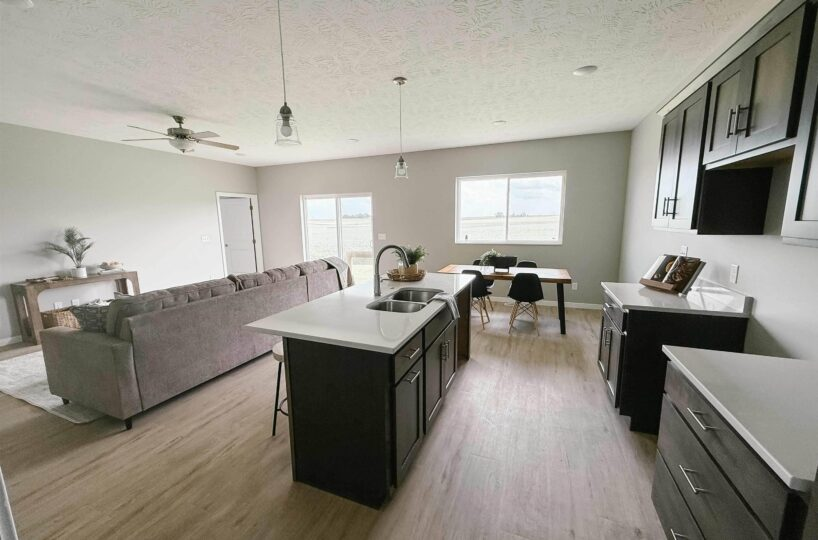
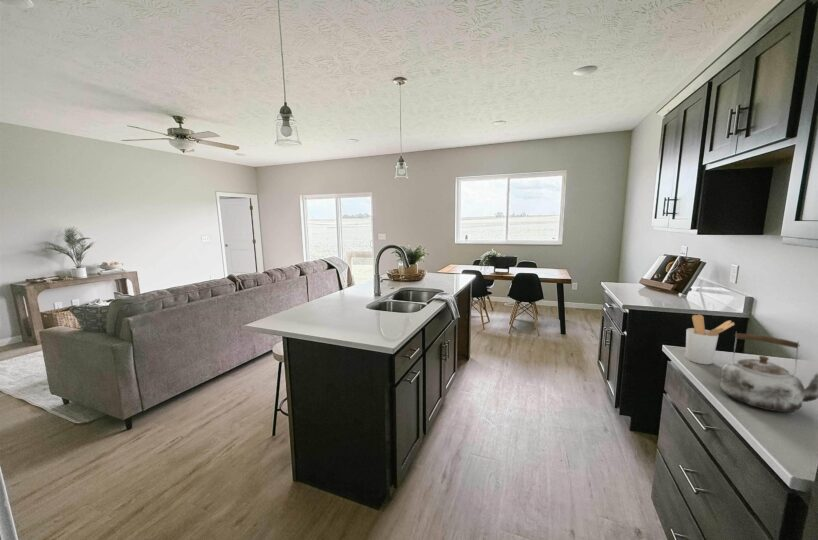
+ kettle [719,332,818,413]
+ utensil holder [685,314,736,365]
